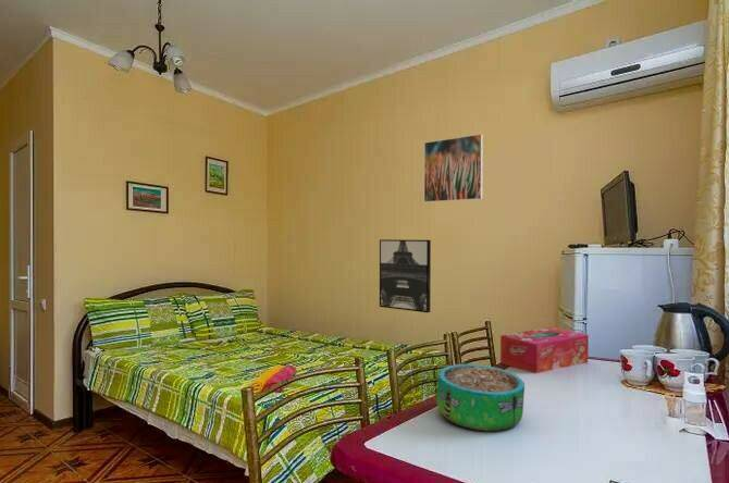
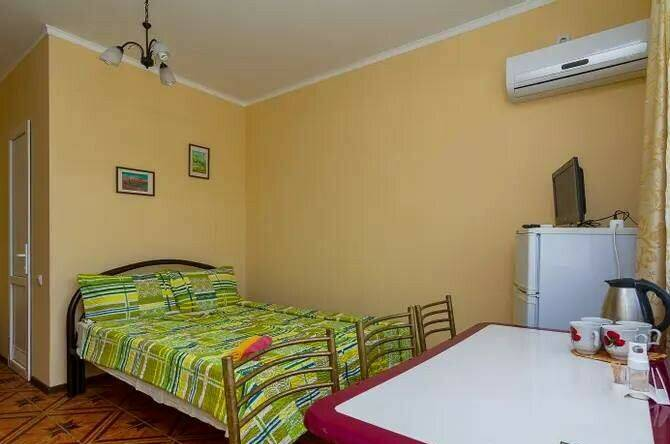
- decorative bowl [435,363,526,433]
- wall art [379,238,432,313]
- tissue box [499,326,590,374]
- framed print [423,133,484,203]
